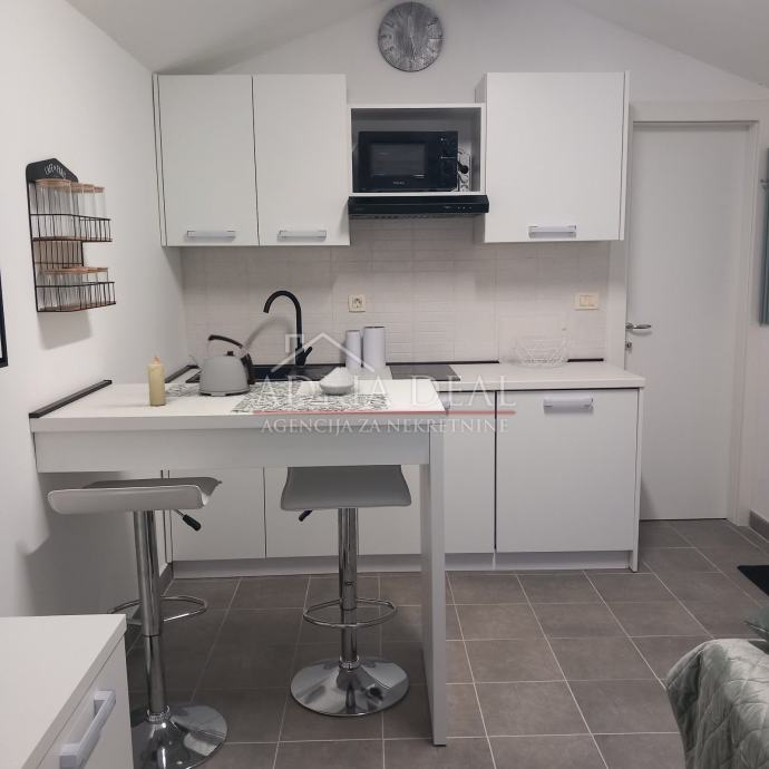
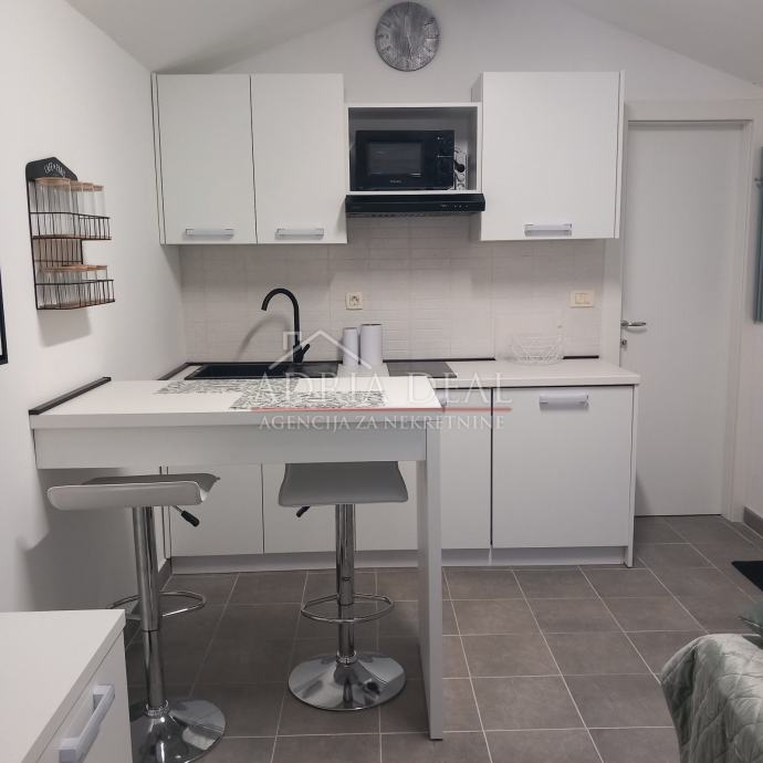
- candle [146,356,167,407]
- kettle [188,333,256,397]
- spoon rest [318,367,356,396]
